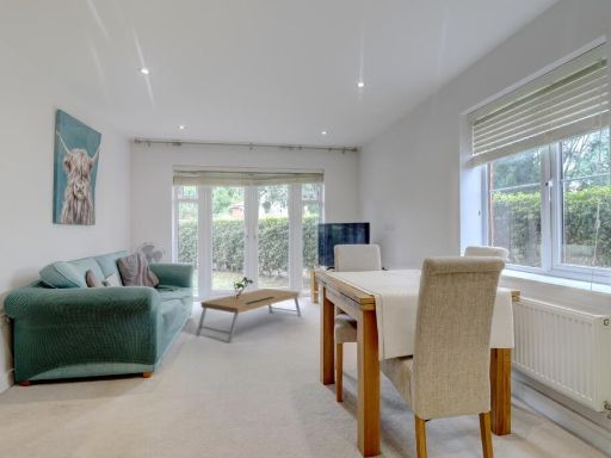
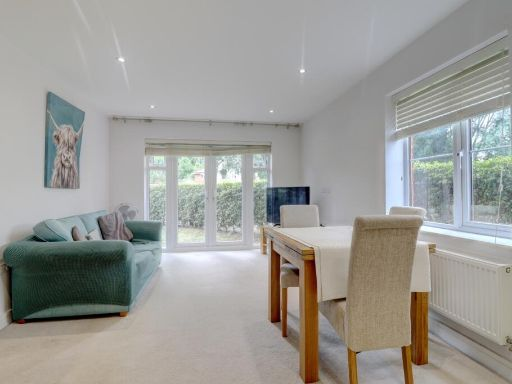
- potted plant [233,276,254,299]
- coffee table [195,287,302,344]
